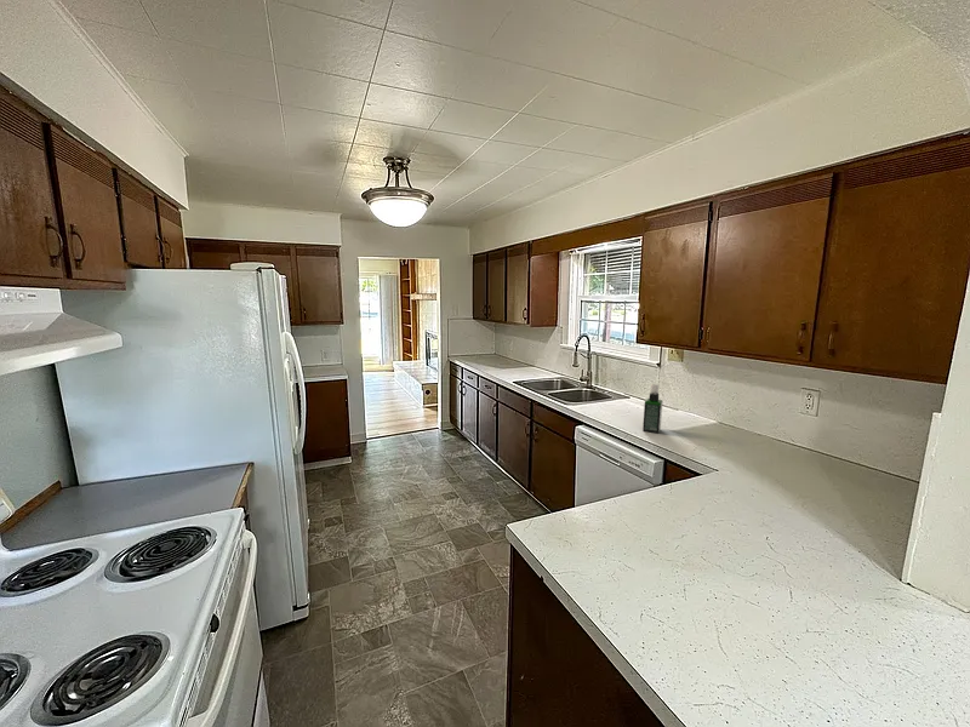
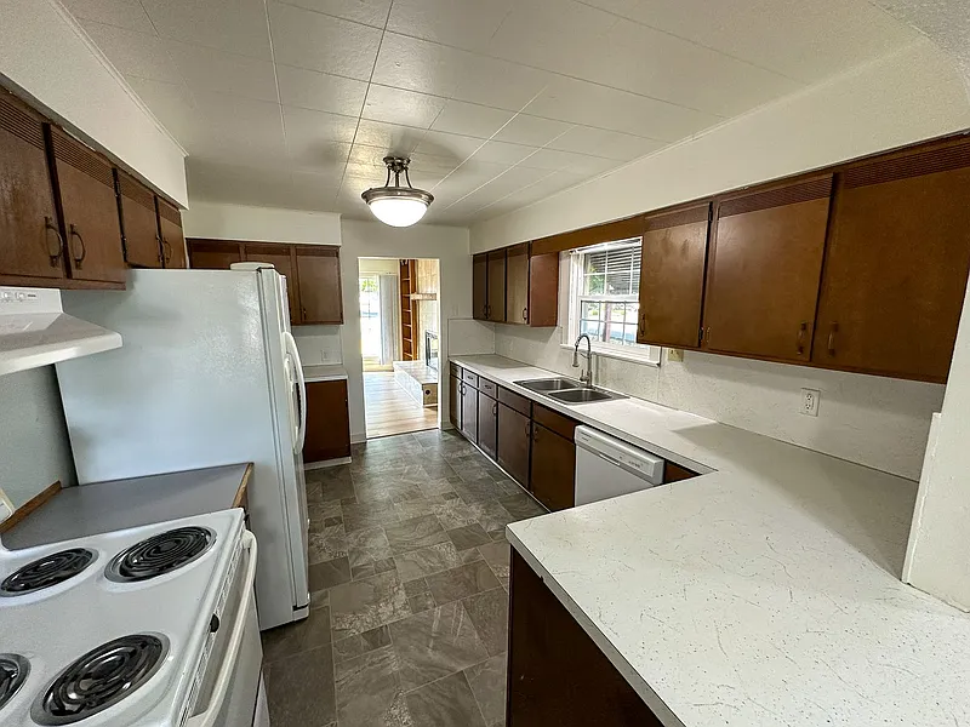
- spray bottle [641,383,663,434]
